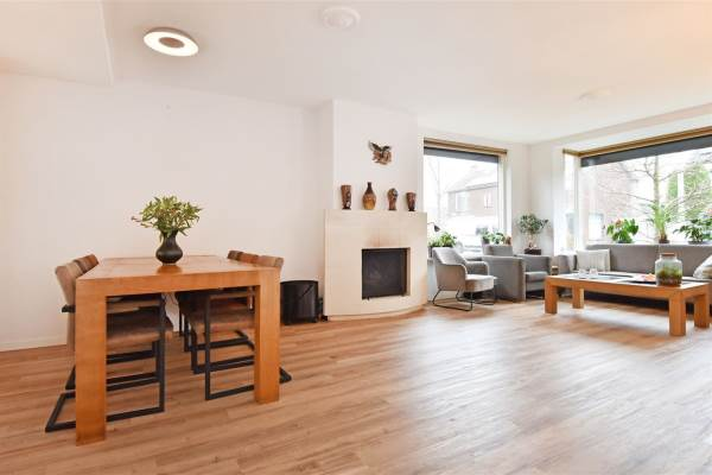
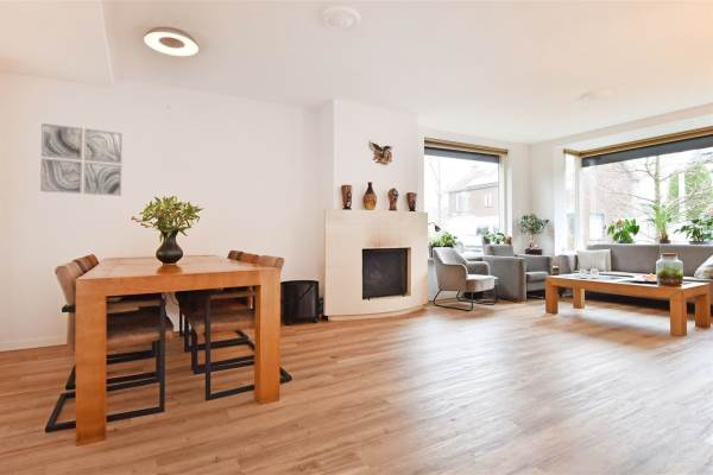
+ wall art [39,122,124,197]
